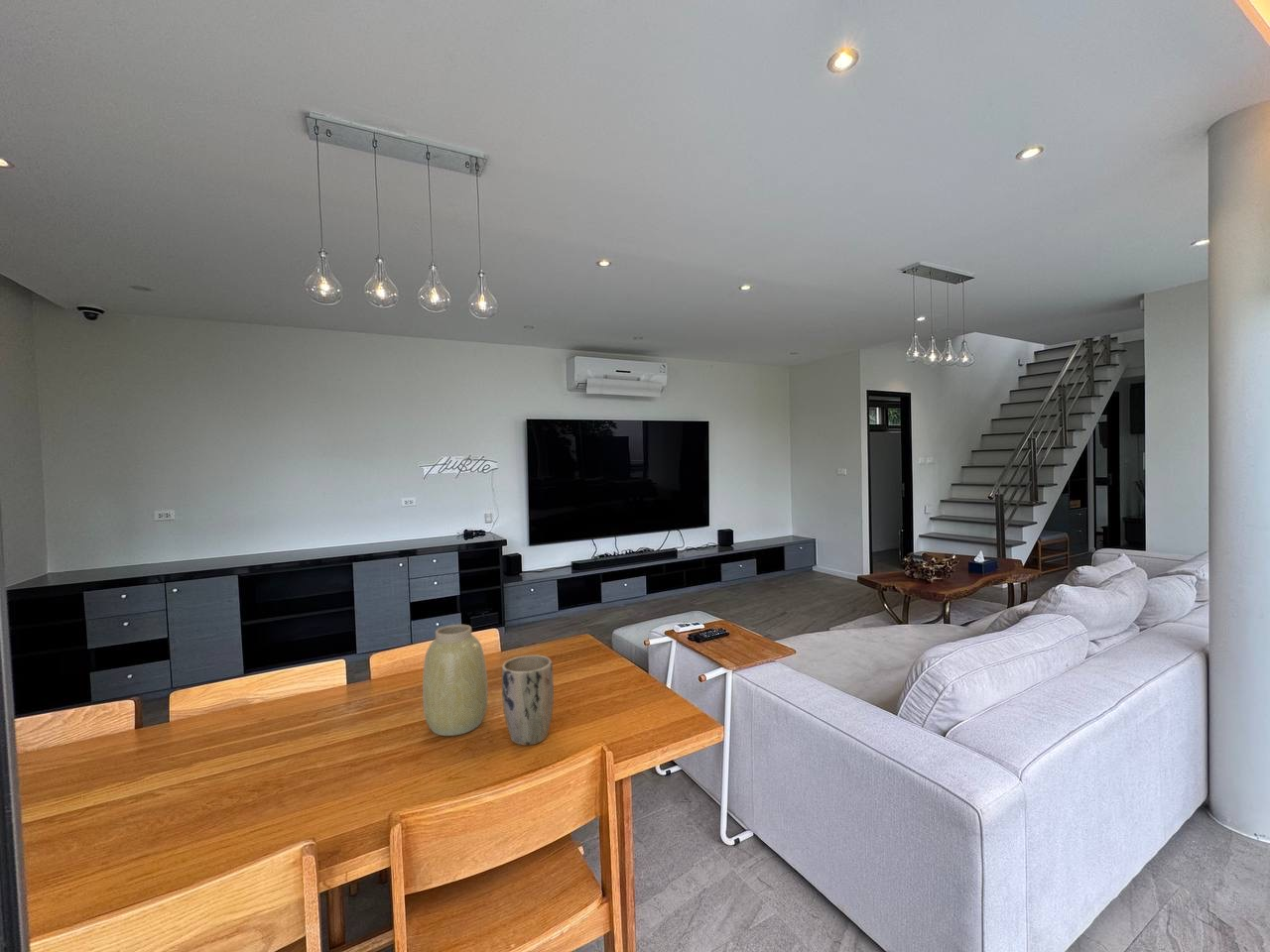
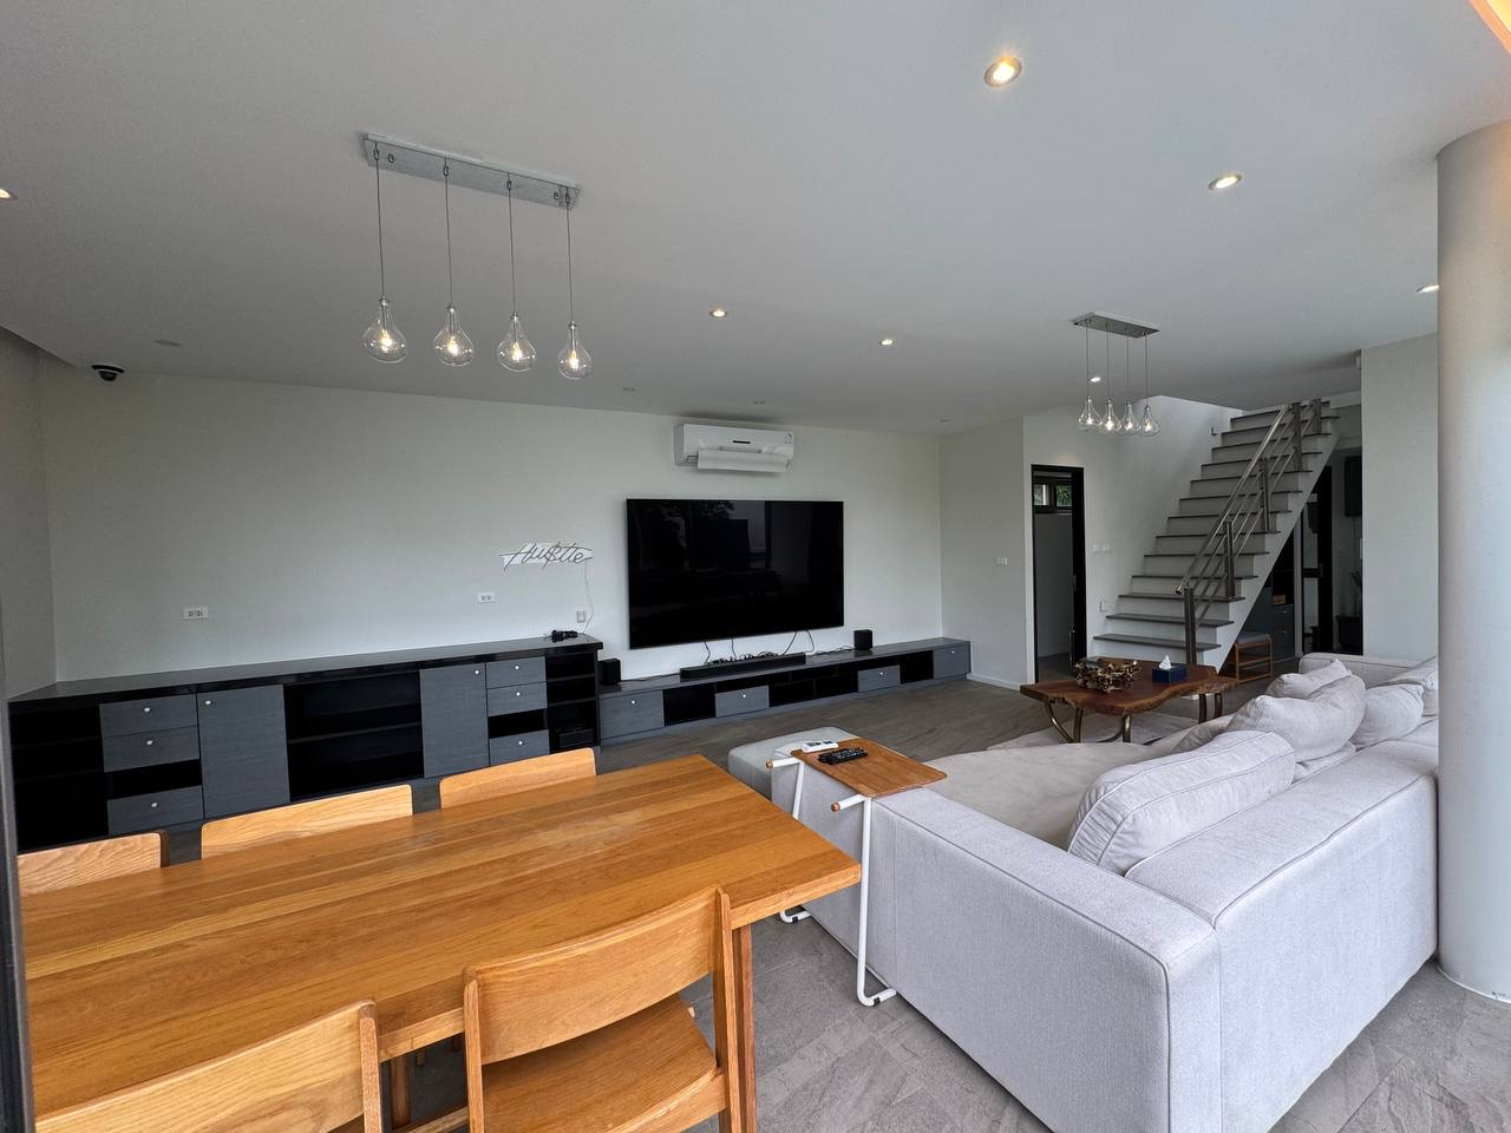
- plant pot [501,654,555,747]
- vase [422,624,489,737]
